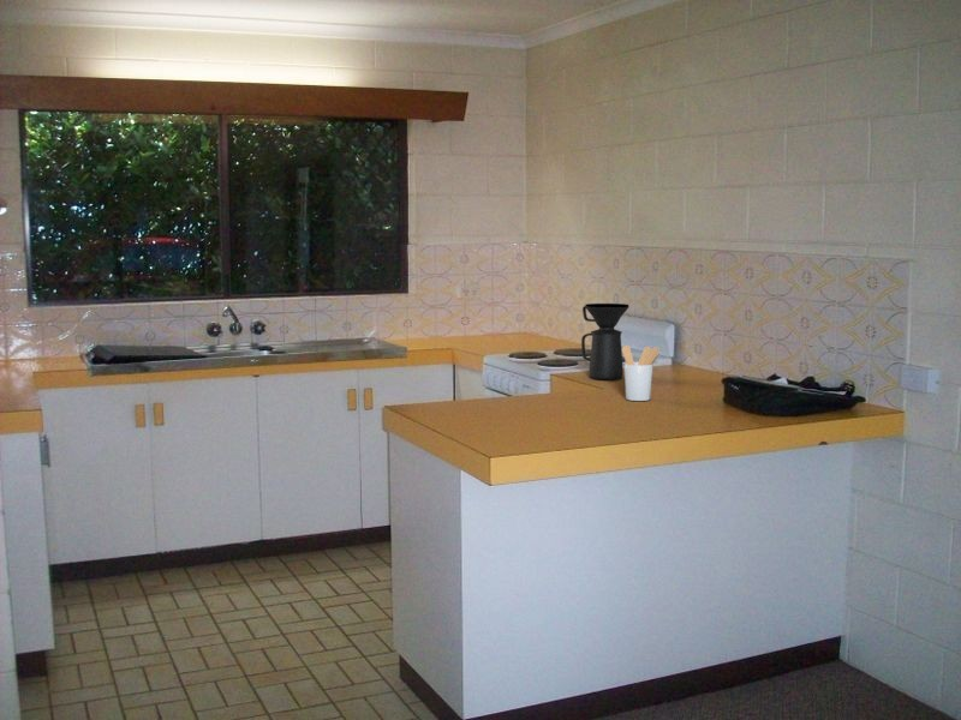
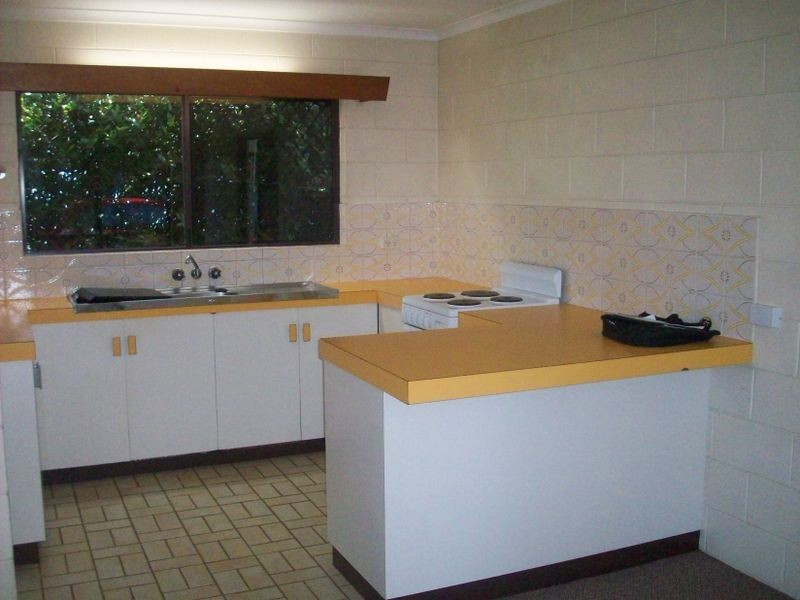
- coffee maker [580,302,631,380]
- utensil holder [621,344,661,402]
